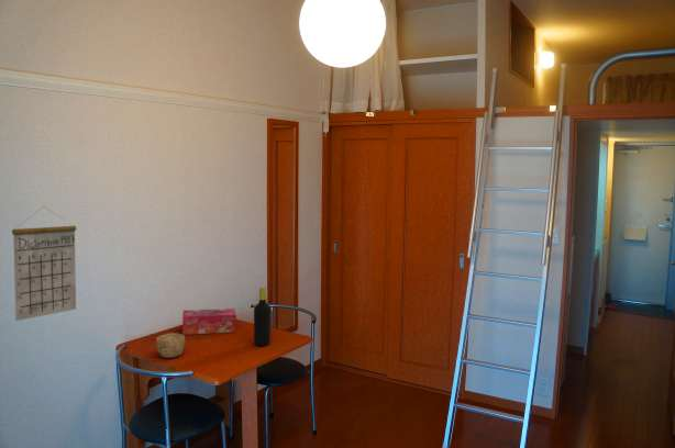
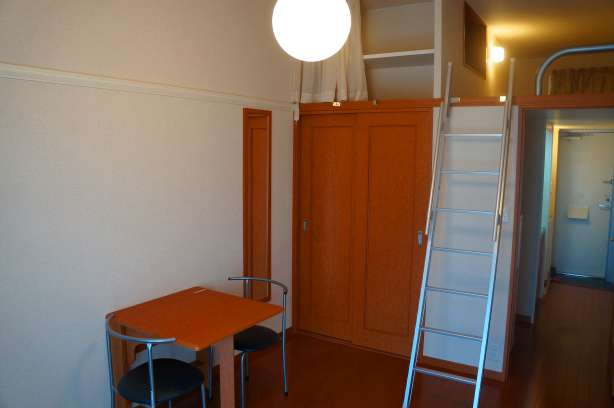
- tissue box [181,307,237,336]
- bowl [155,333,186,359]
- calendar [11,205,77,322]
- bottle [253,287,273,347]
